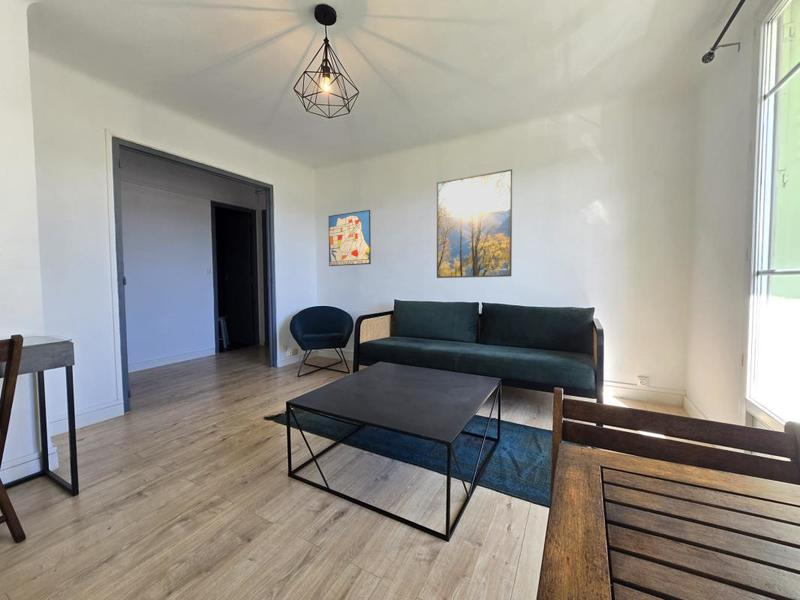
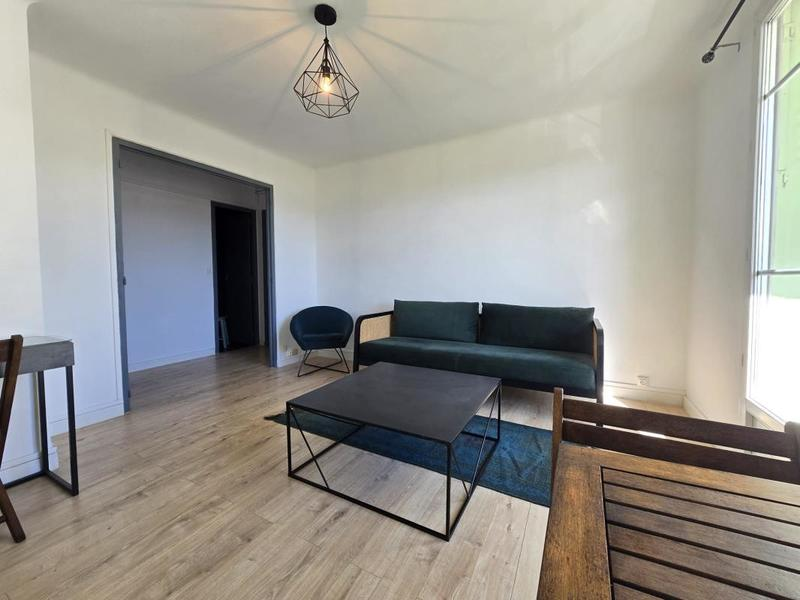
- wall art [328,209,372,267]
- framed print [436,168,513,279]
